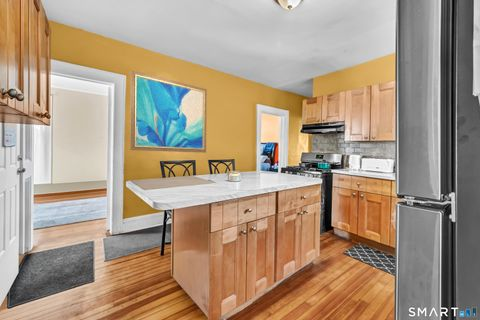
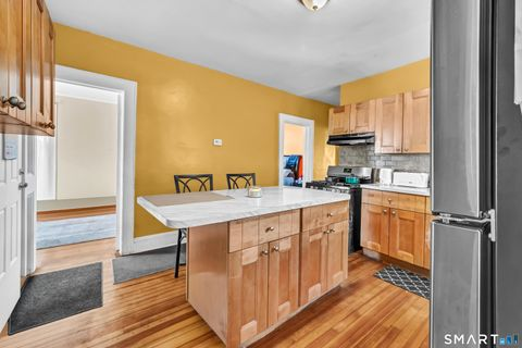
- wall art [129,69,208,154]
